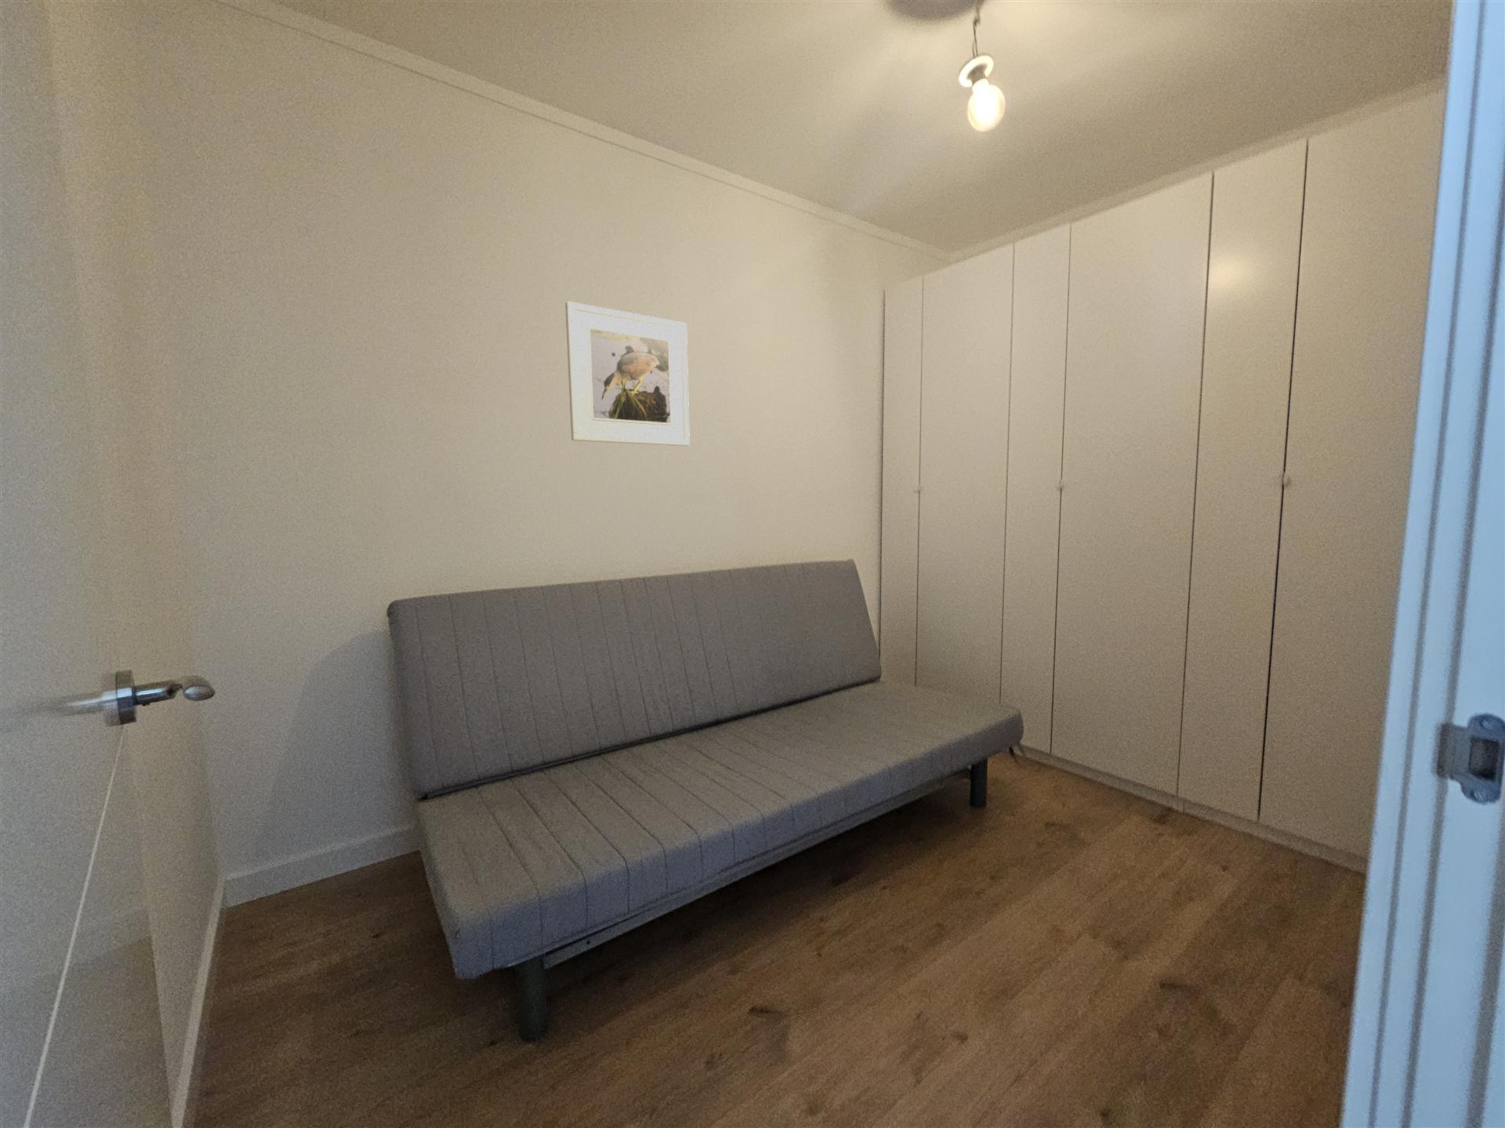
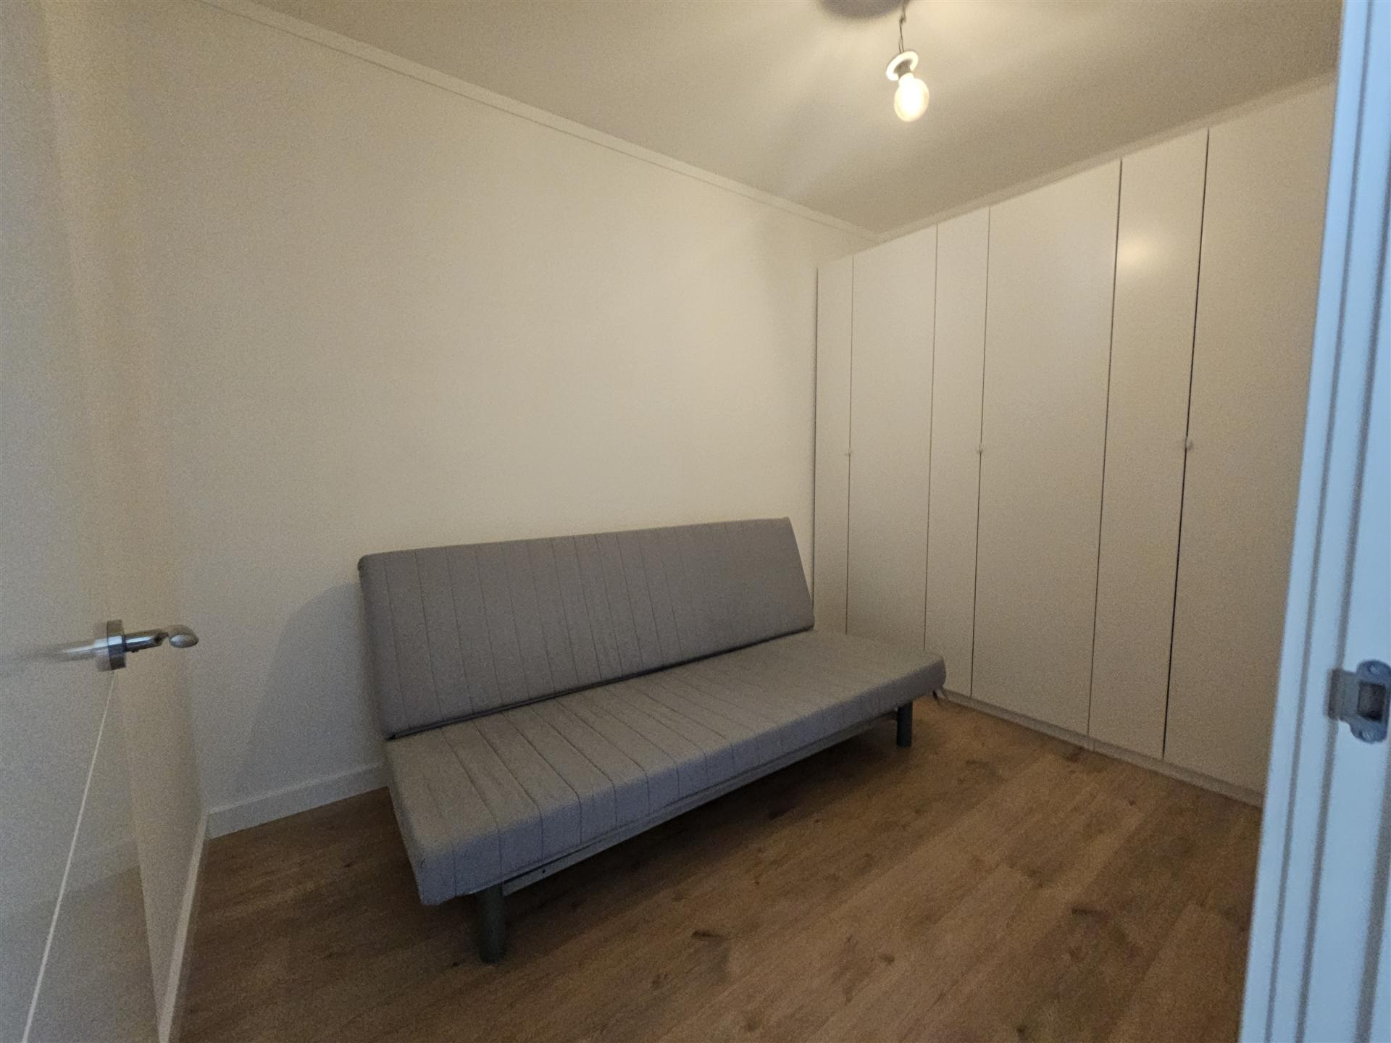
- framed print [564,301,691,447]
